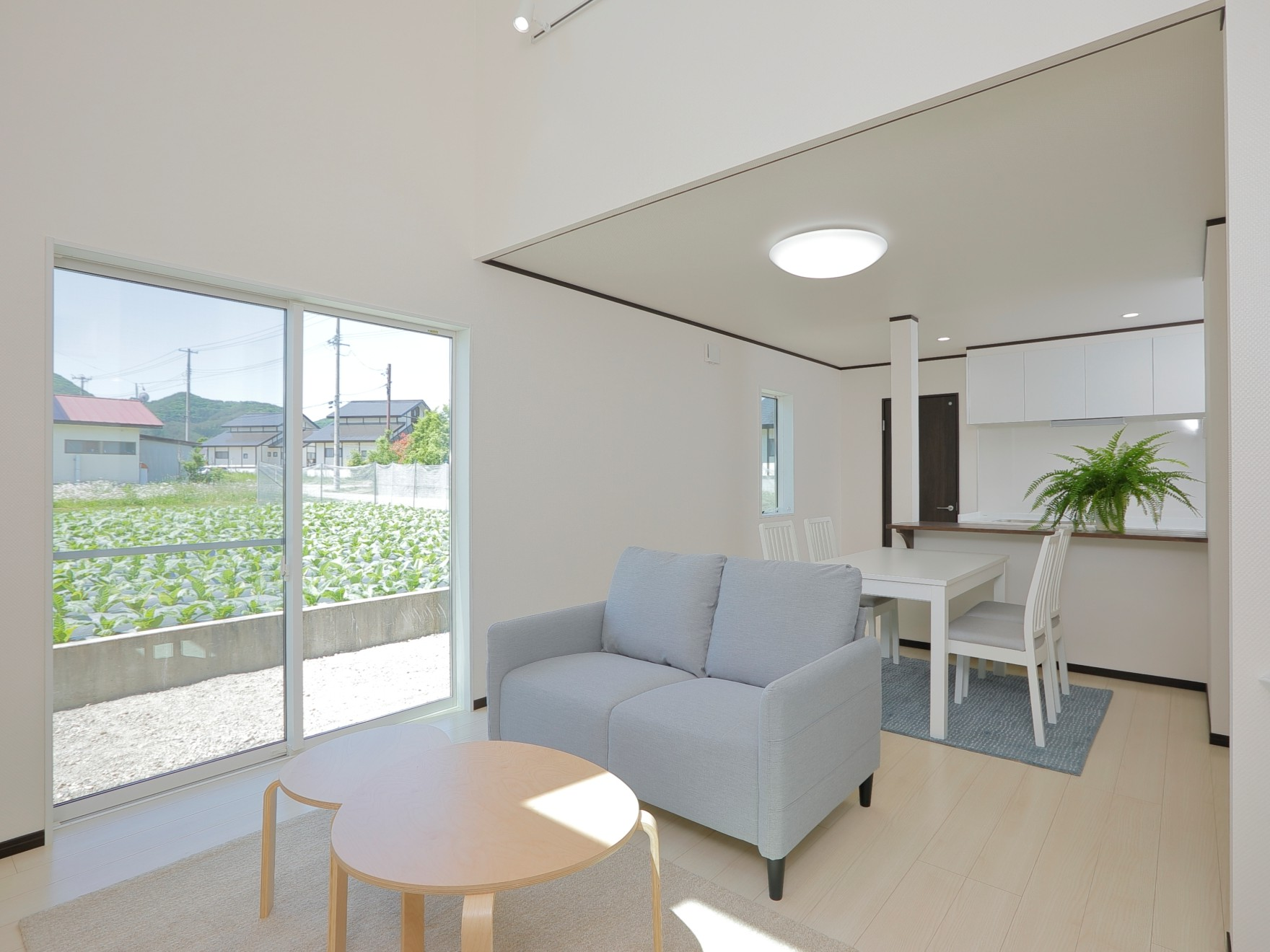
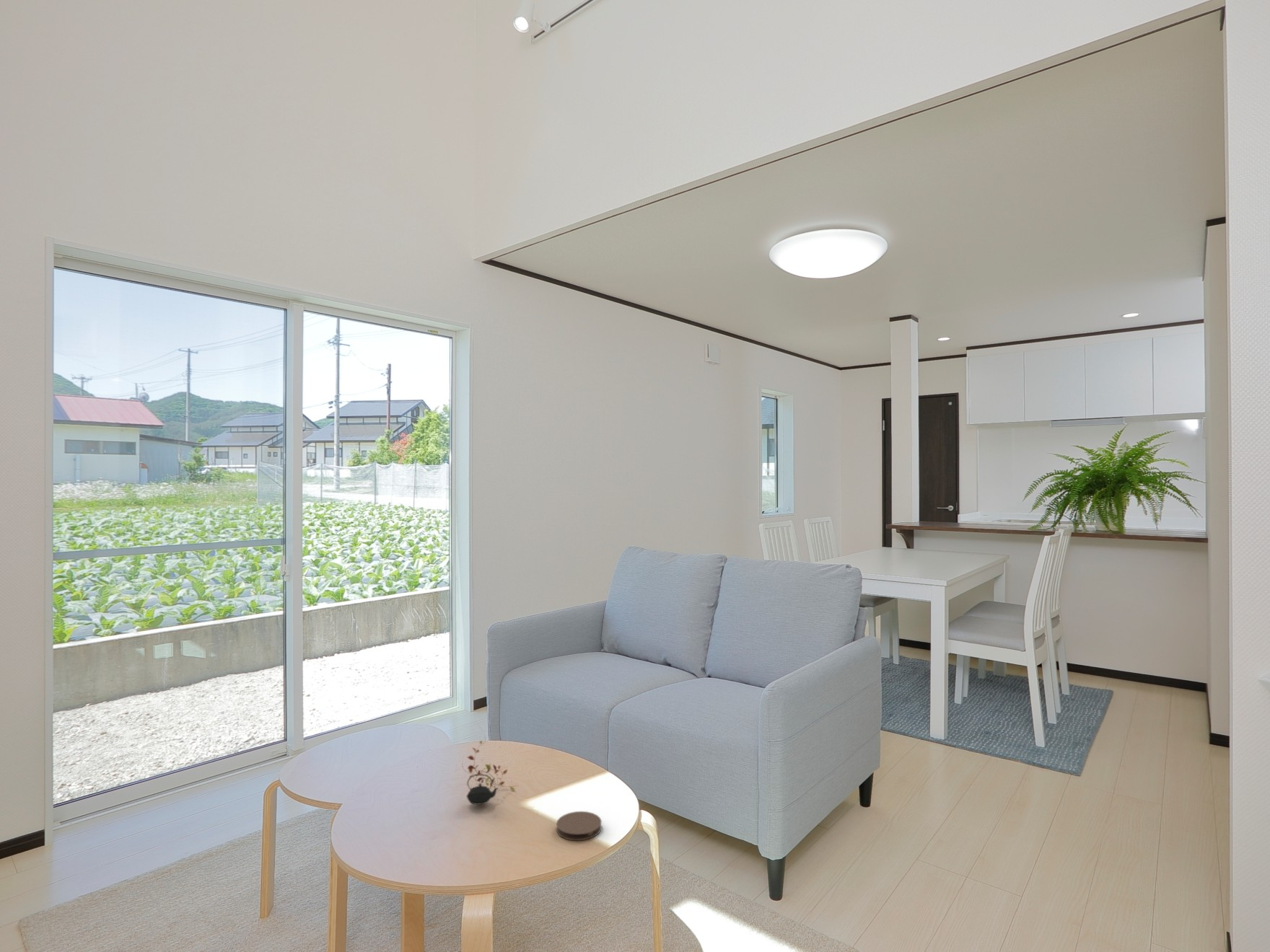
+ teapot [461,724,518,806]
+ coaster [556,811,603,842]
